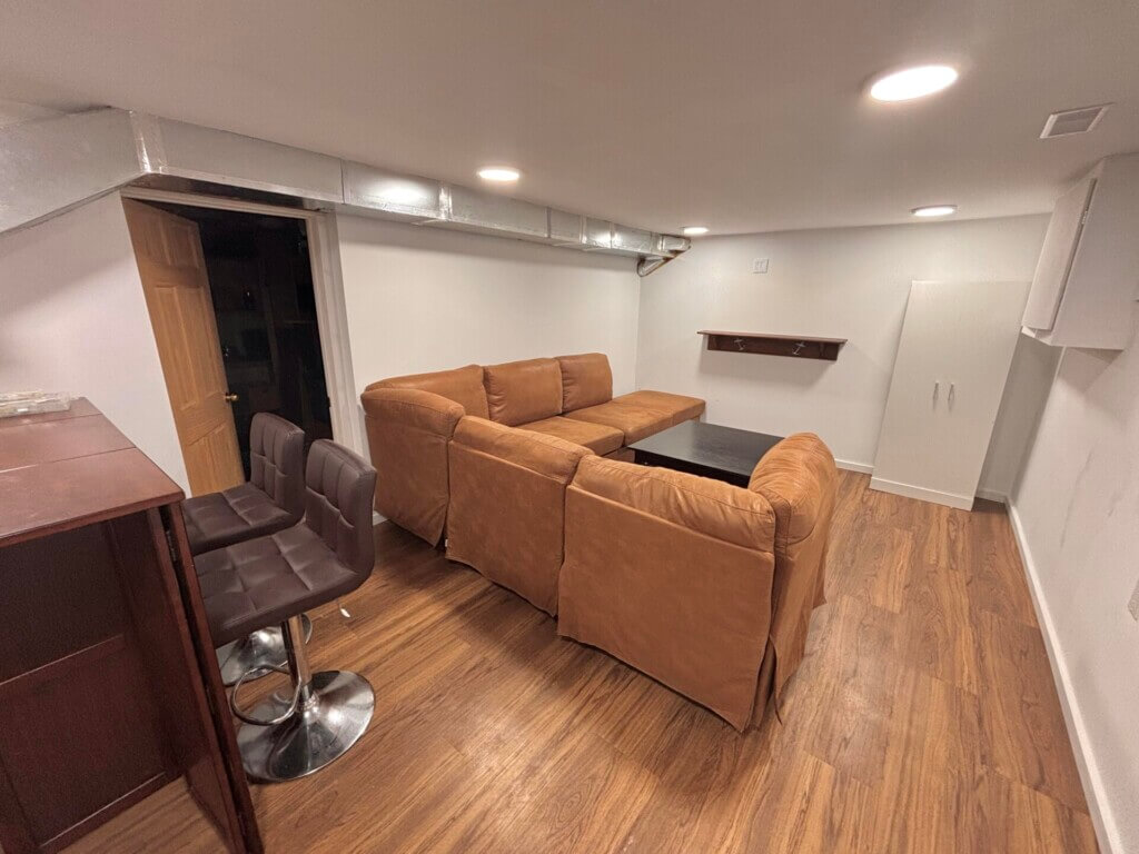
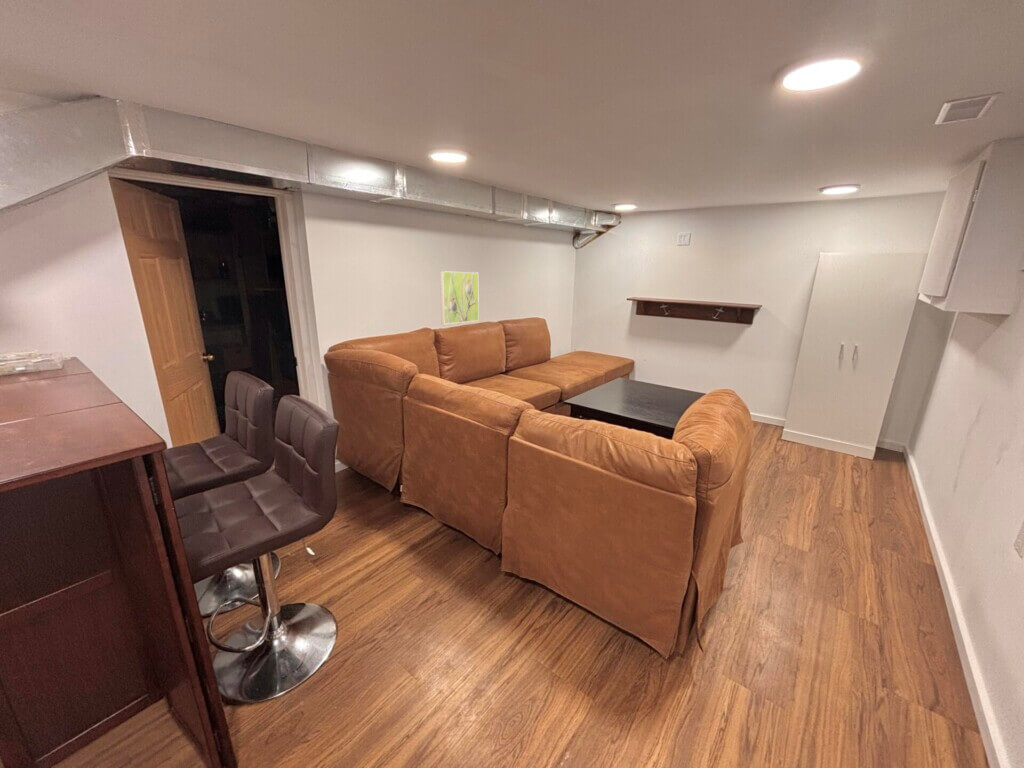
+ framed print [439,270,480,325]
